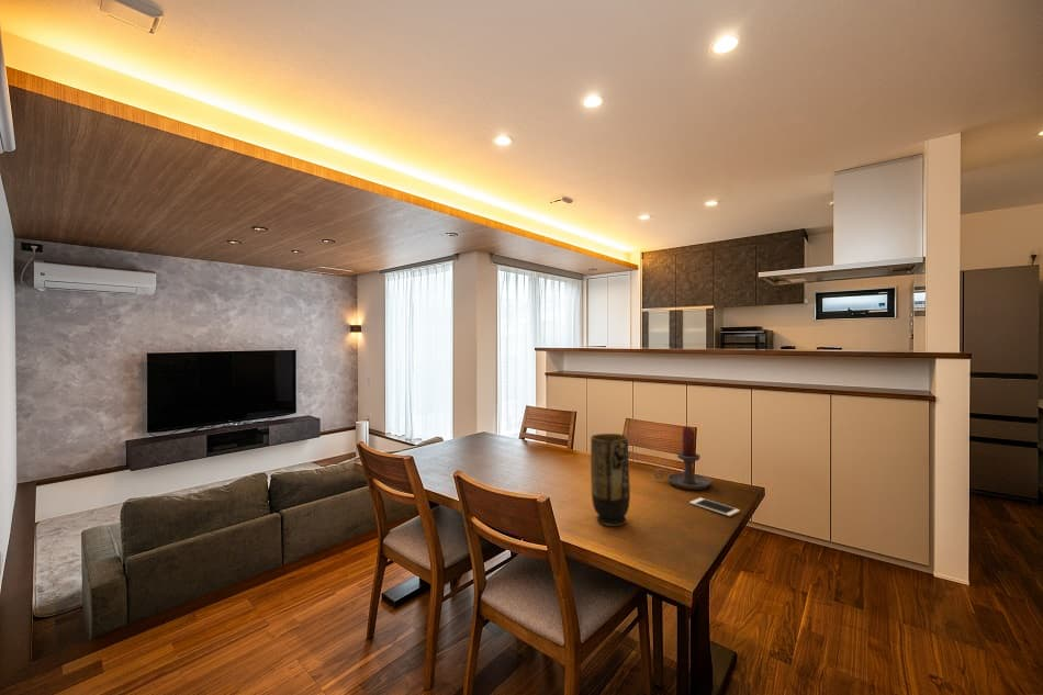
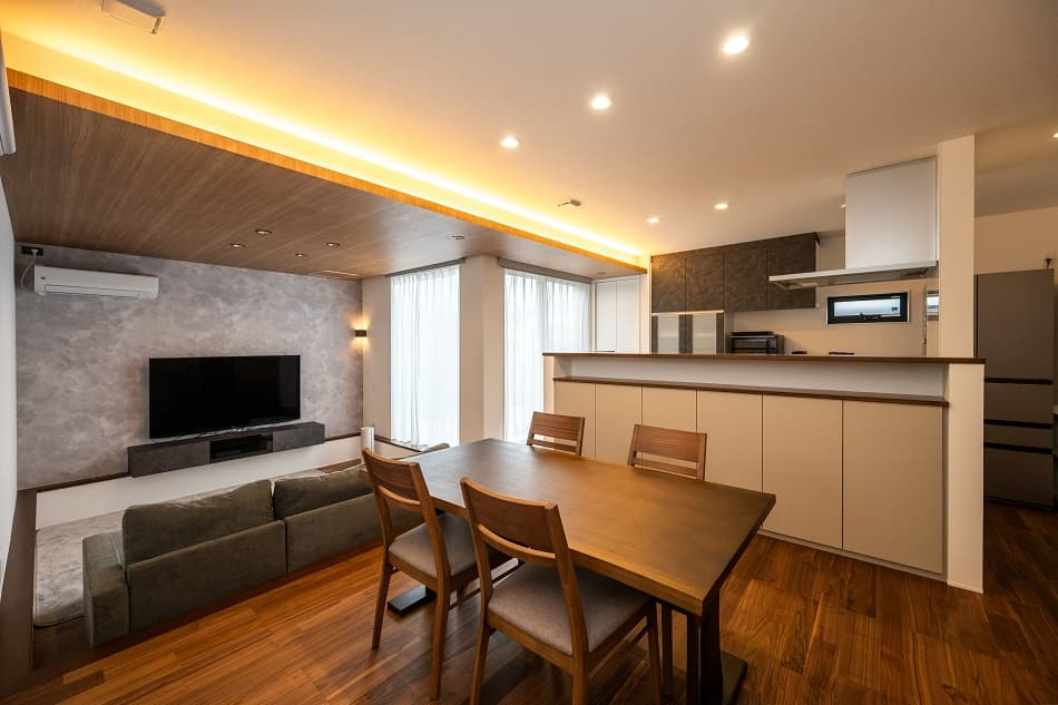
- cell phone [688,496,741,517]
- candle holder [654,426,711,491]
- vase [590,433,631,527]
